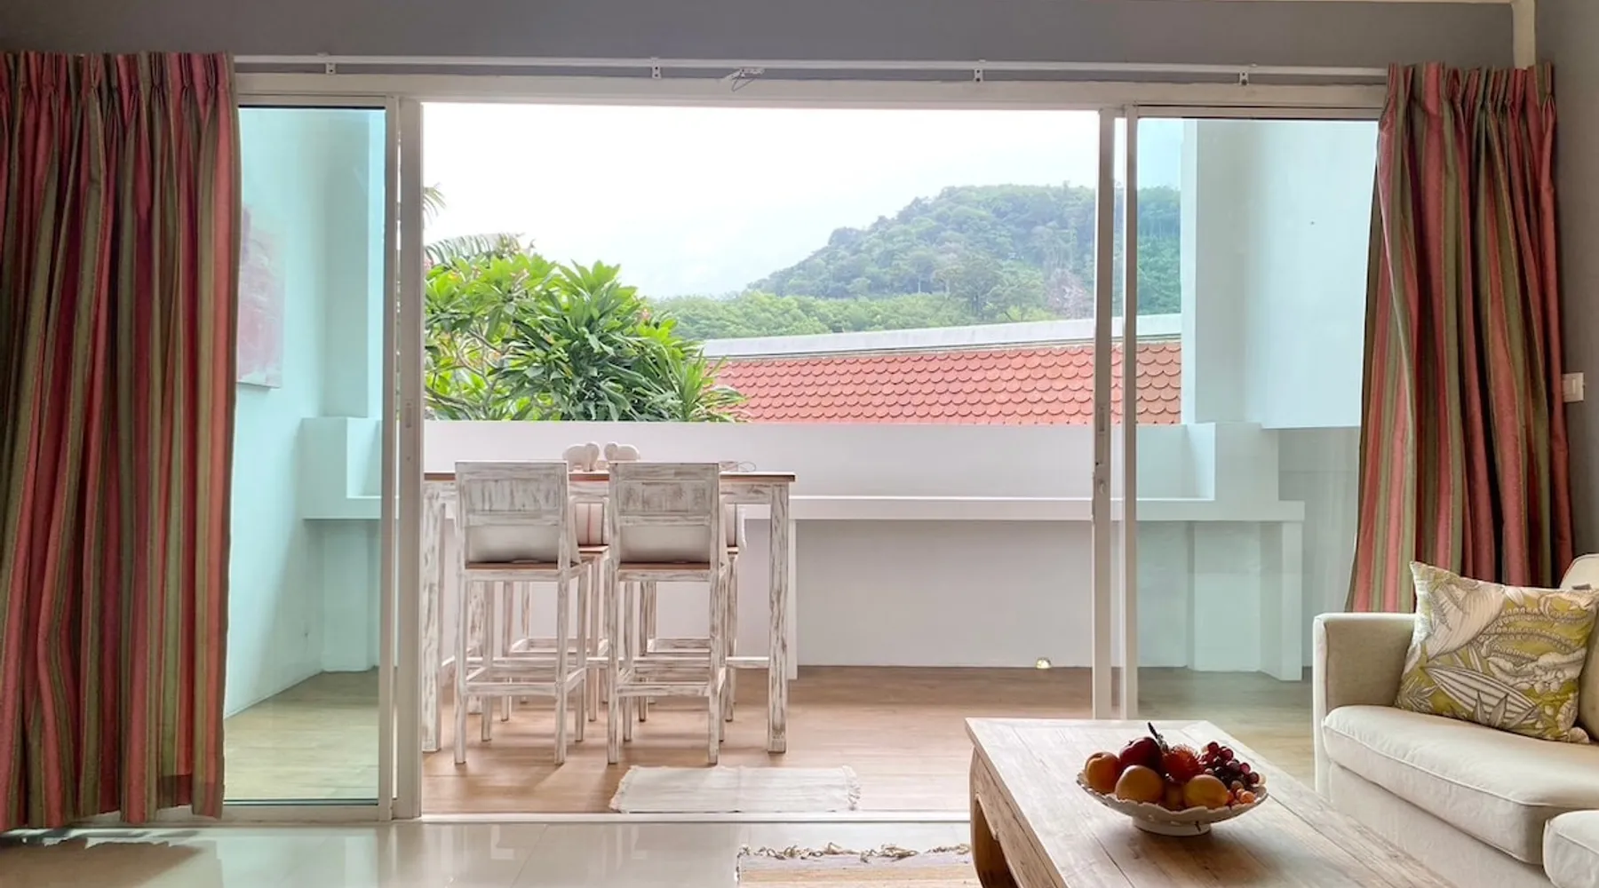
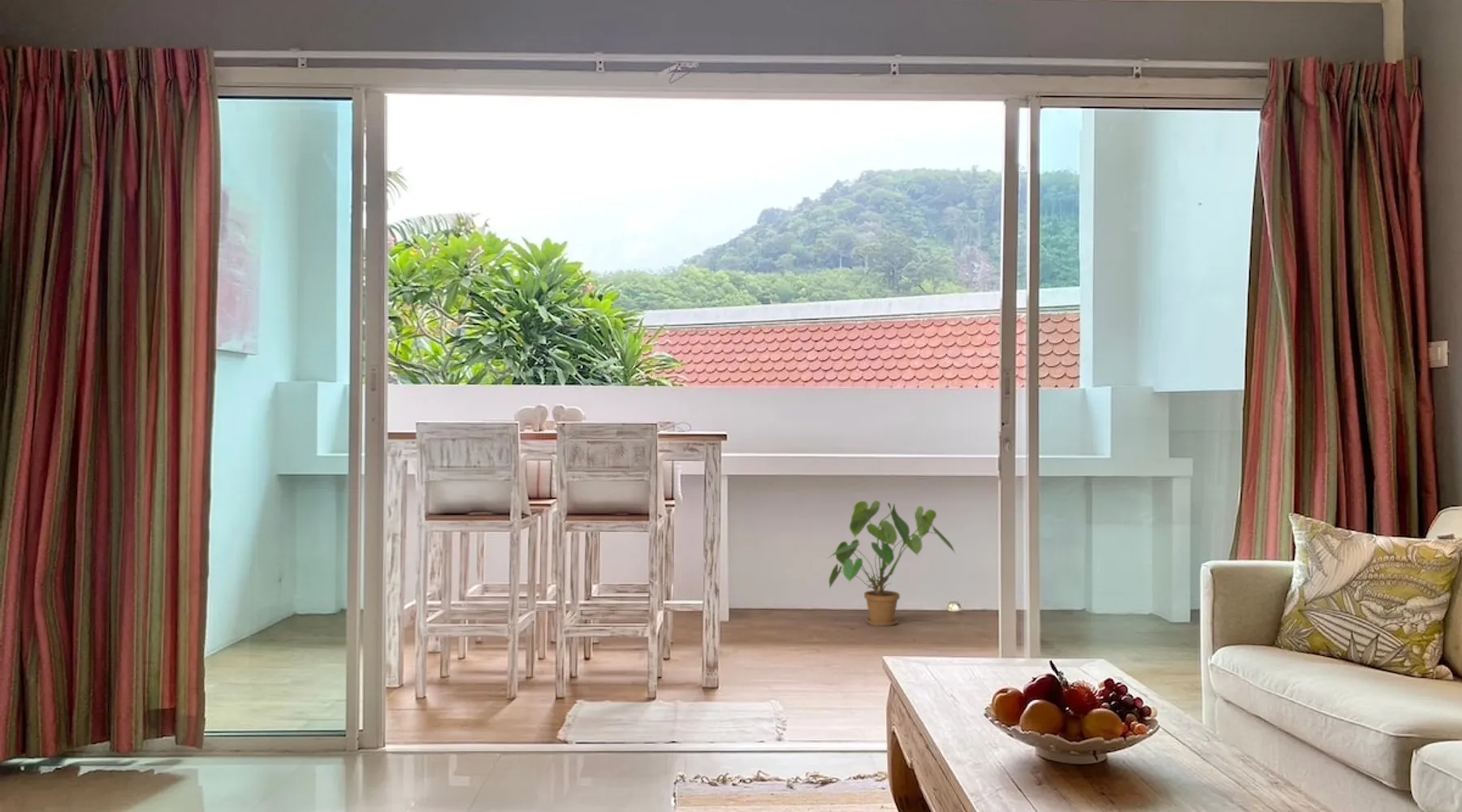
+ house plant [825,499,958,627]
